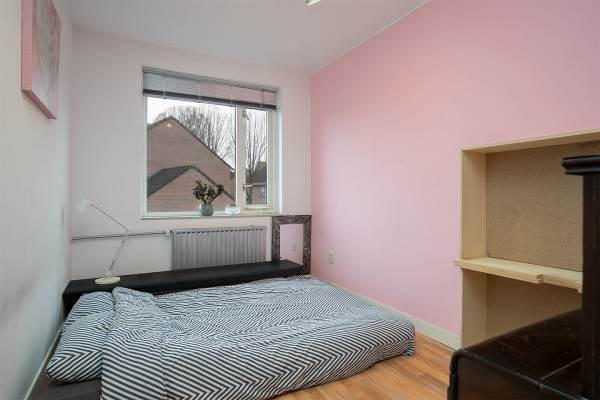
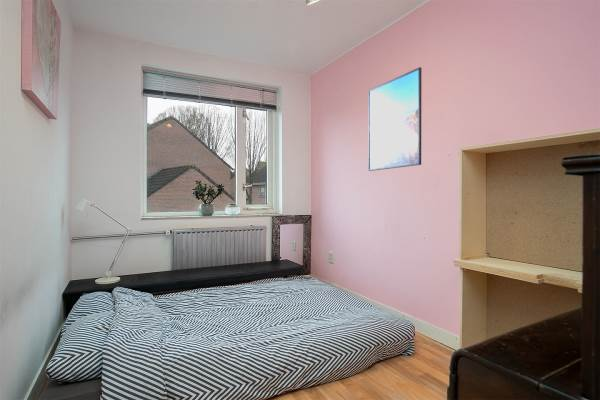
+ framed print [367,66,422,172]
